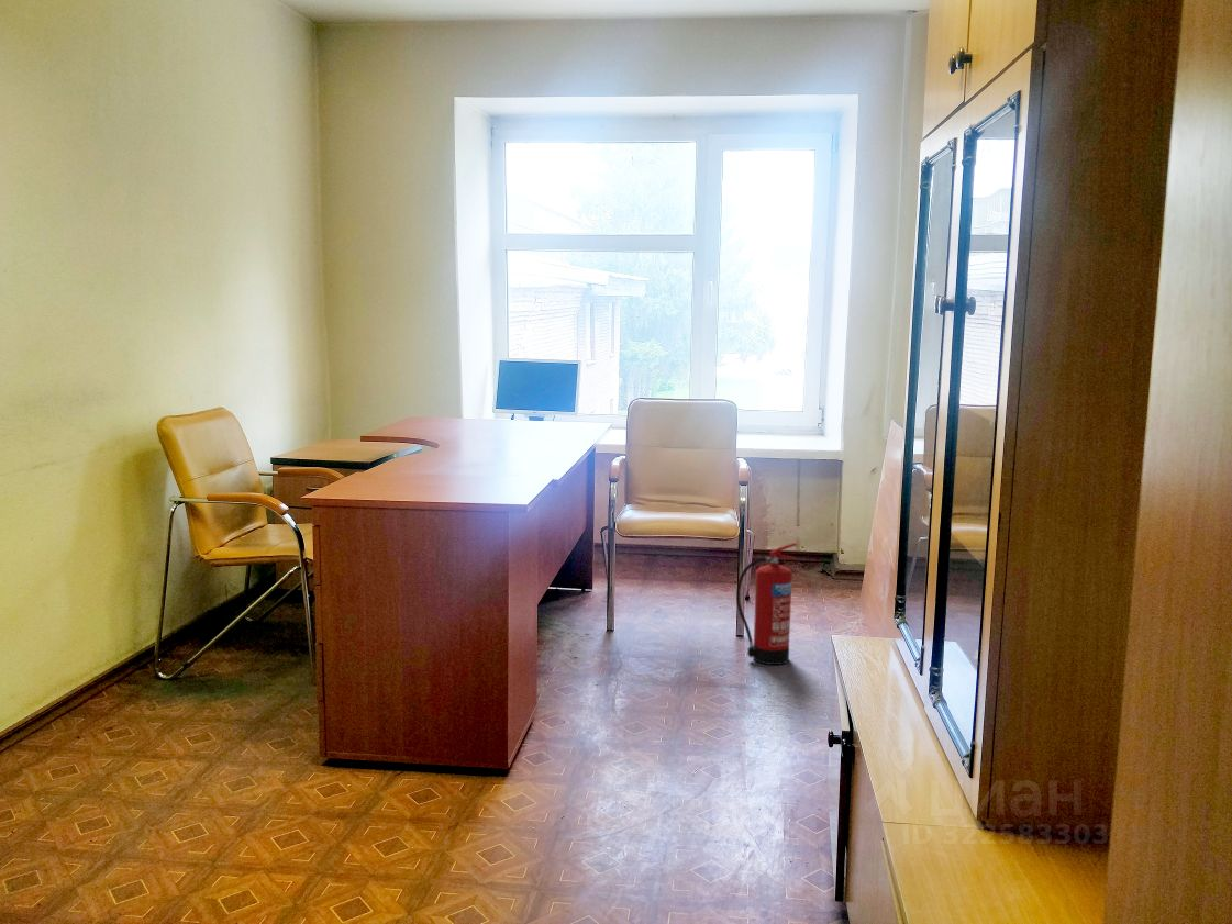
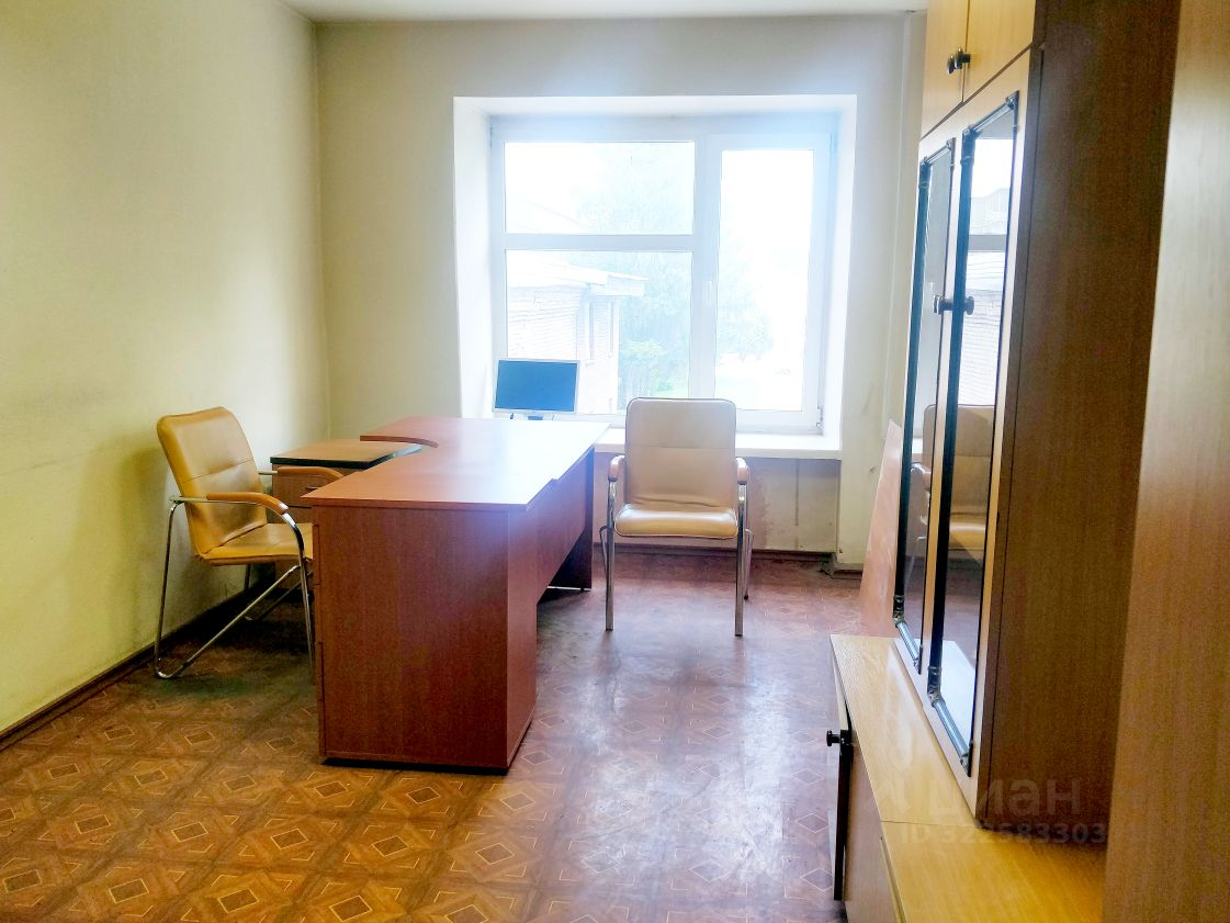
- fire extinguisher [735,542,798,666]
